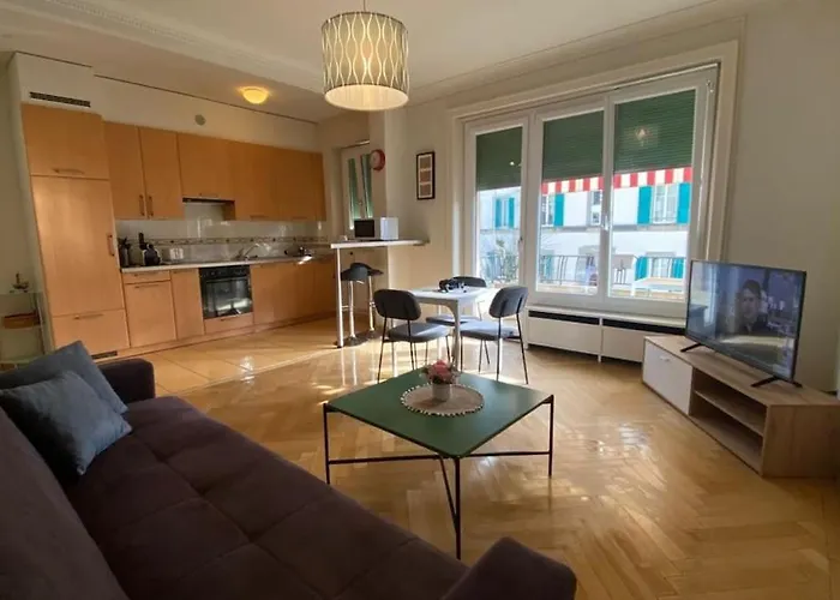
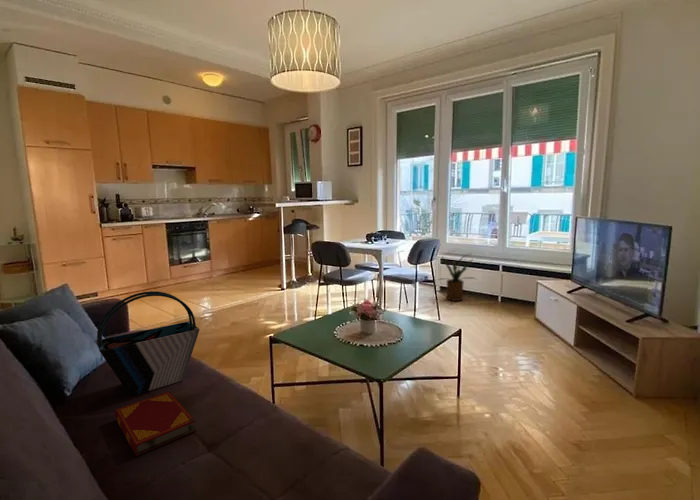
+ house plant [434,252,477,302]
+ tote bag [95,290,201,397]
+ hardback book [113,390,197,457]
